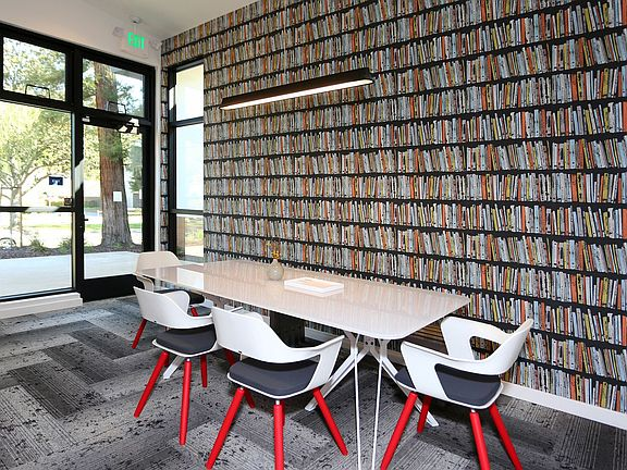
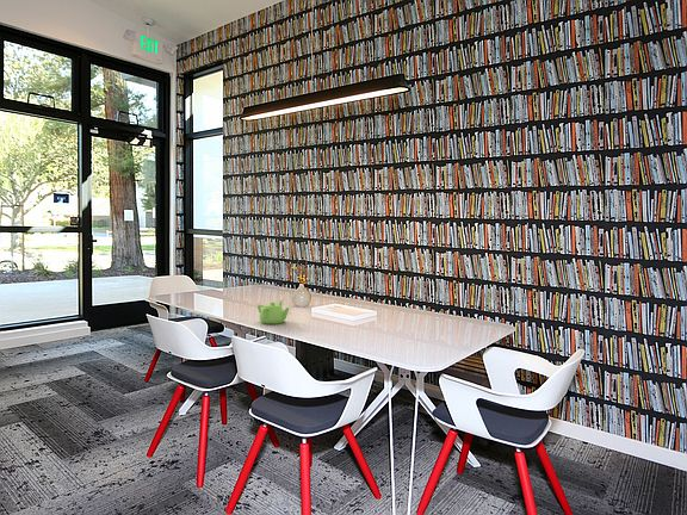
+ teapot [256,299,291,325]
